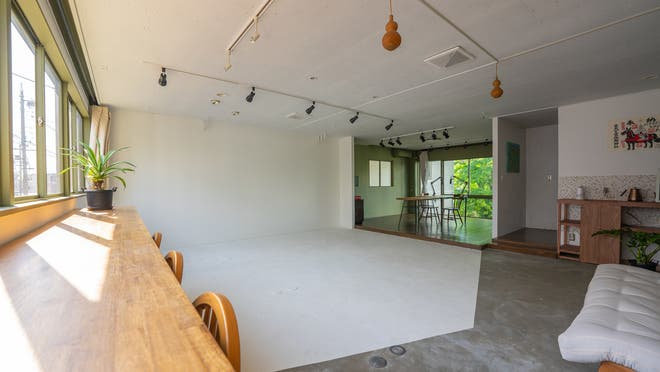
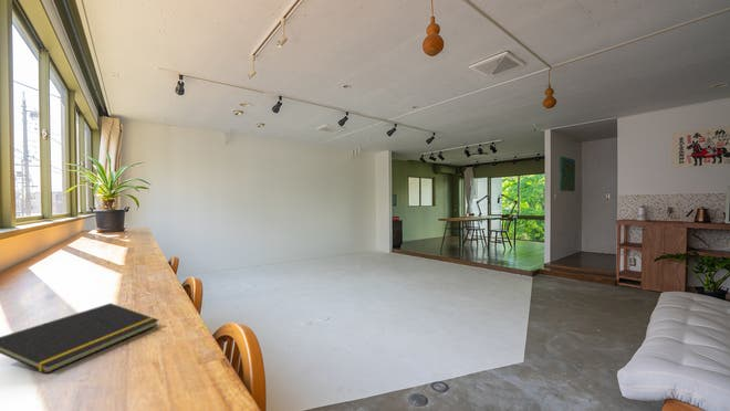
+ notepad [0,303,160,375]
